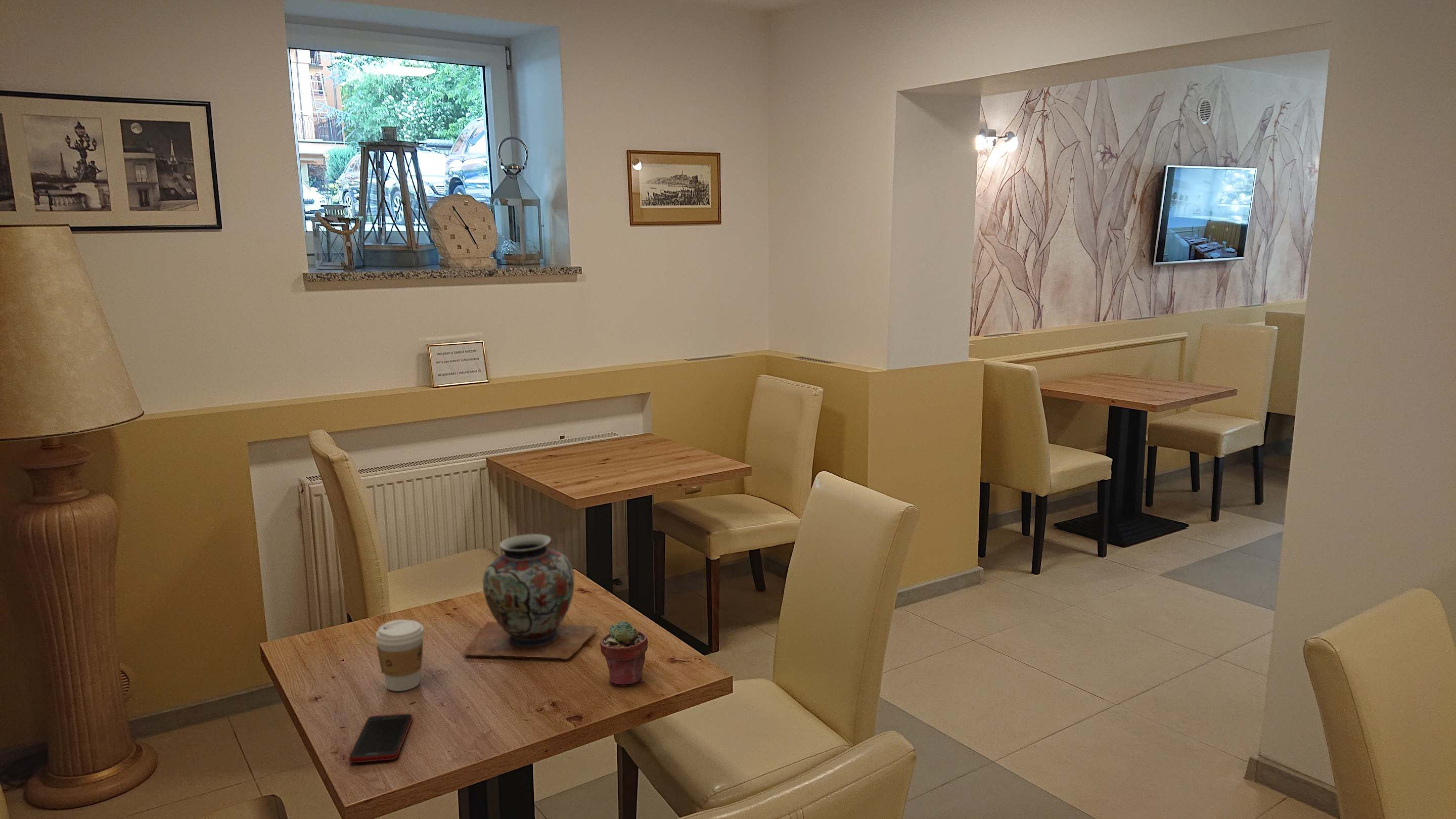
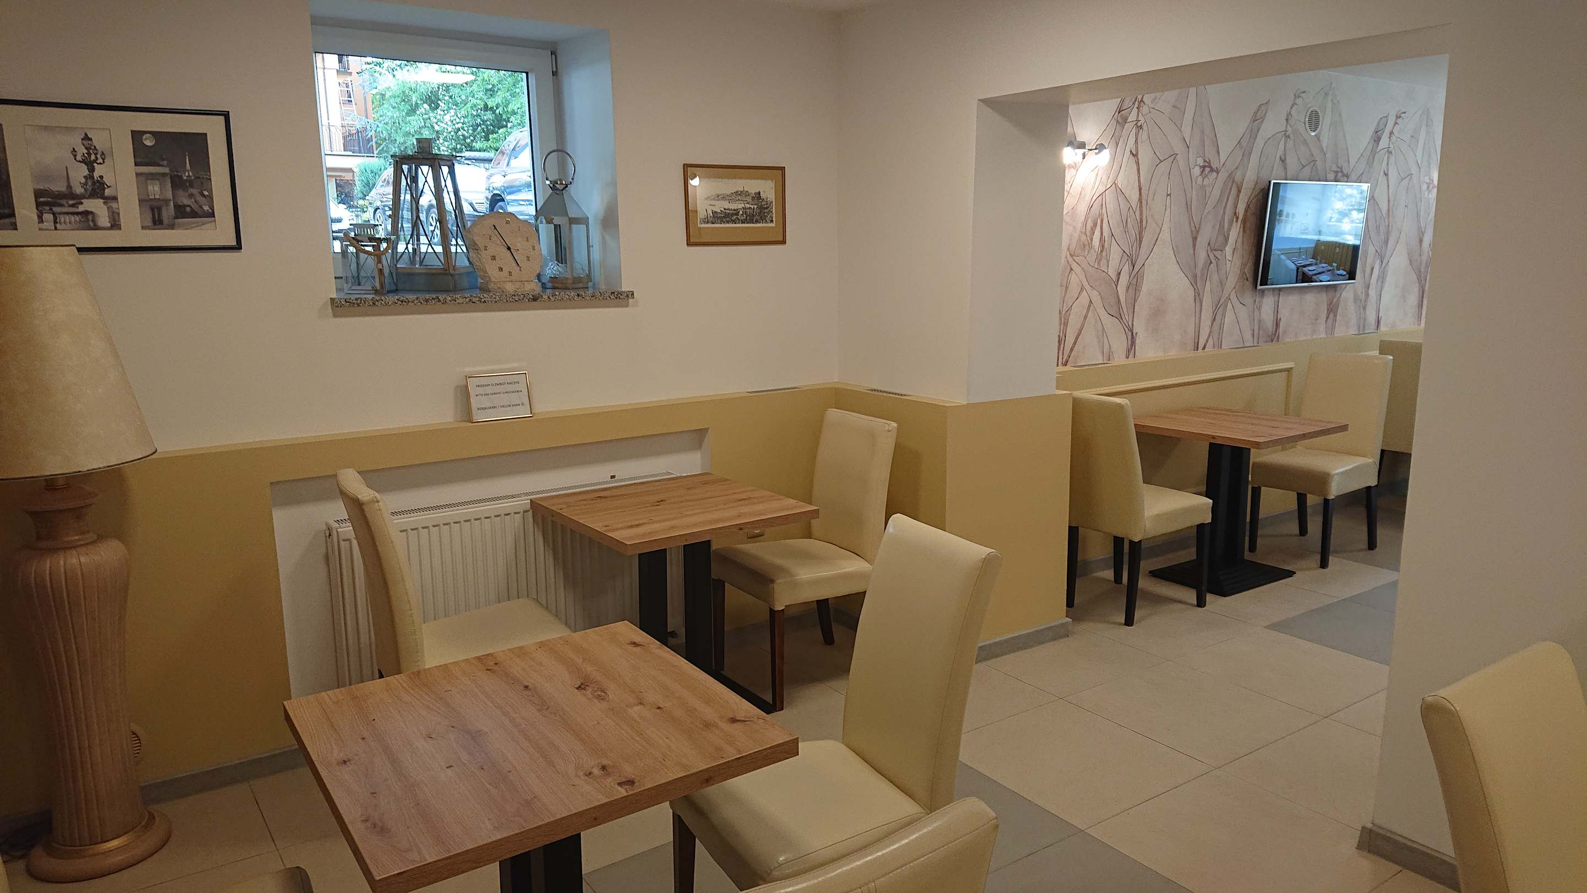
- decorative vase [462,534,599,660]
- coffee cup [376,619,425,692]
- cell phone [349,713,413,763]
- potted succulent [600,621,649,687]
